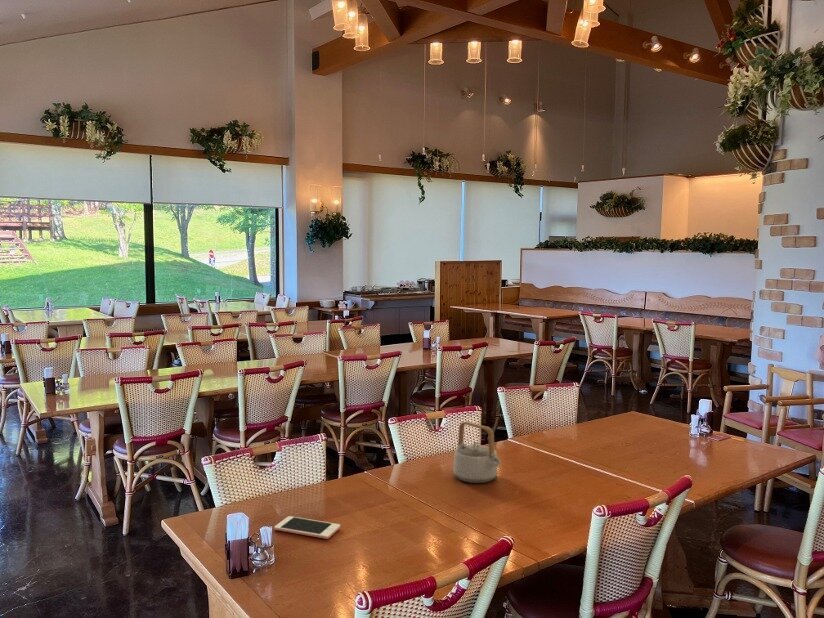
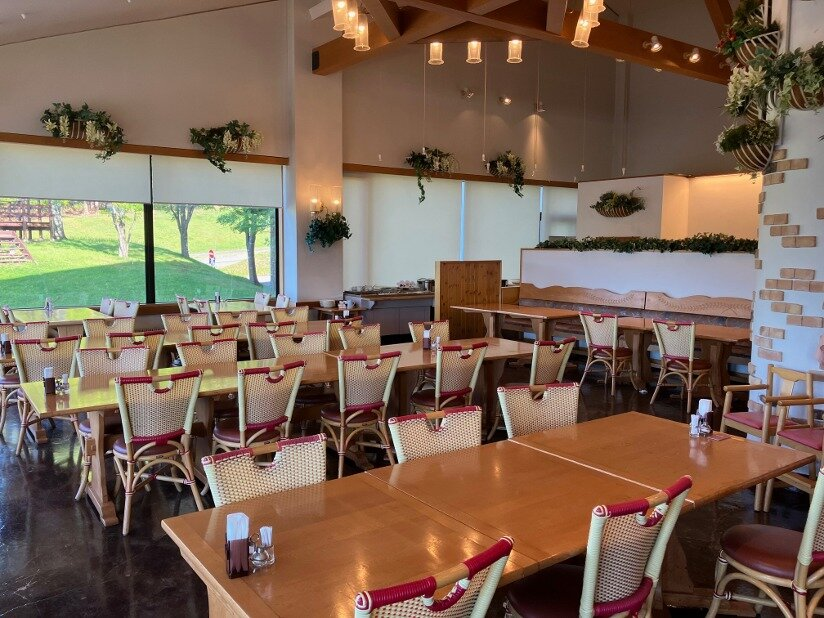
- cell phone [273,515,341,540]
- teapot [452,421,502,484]
